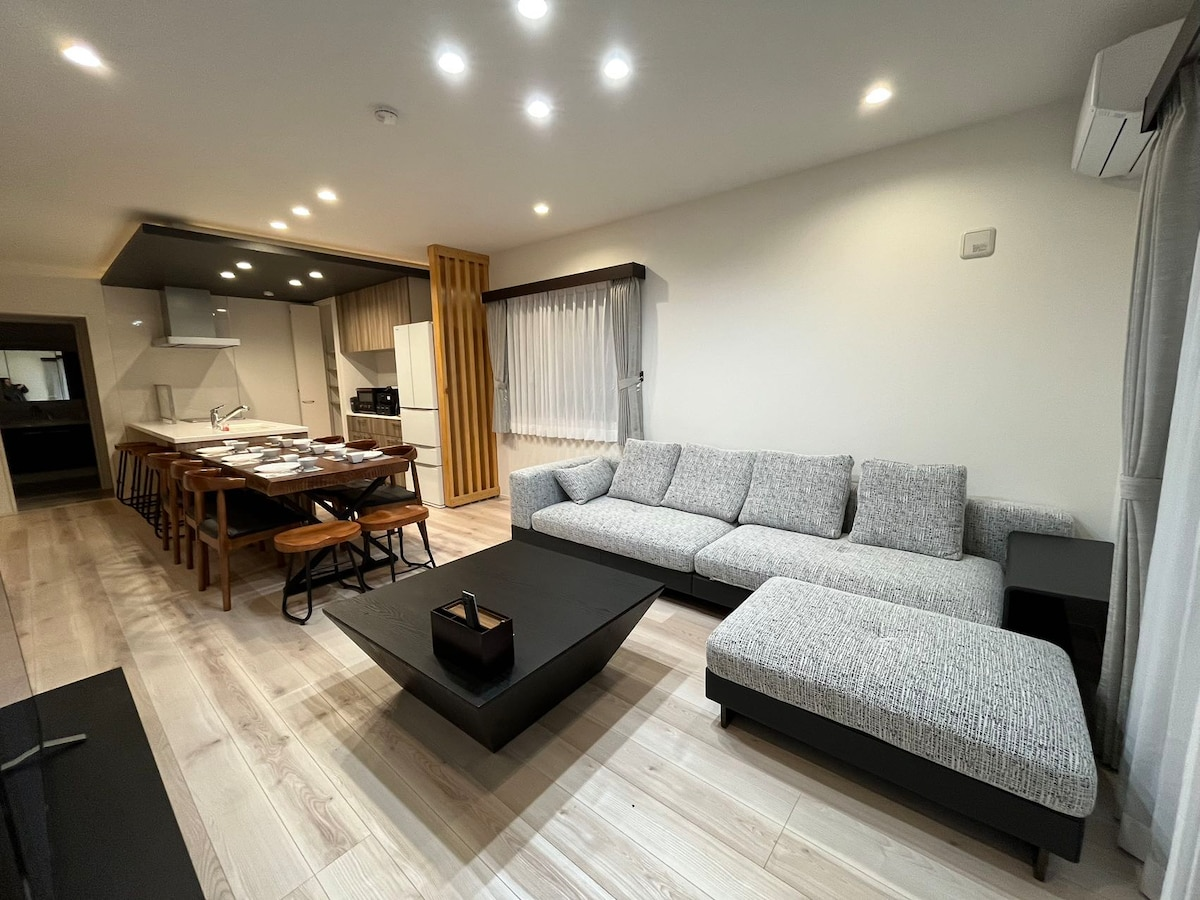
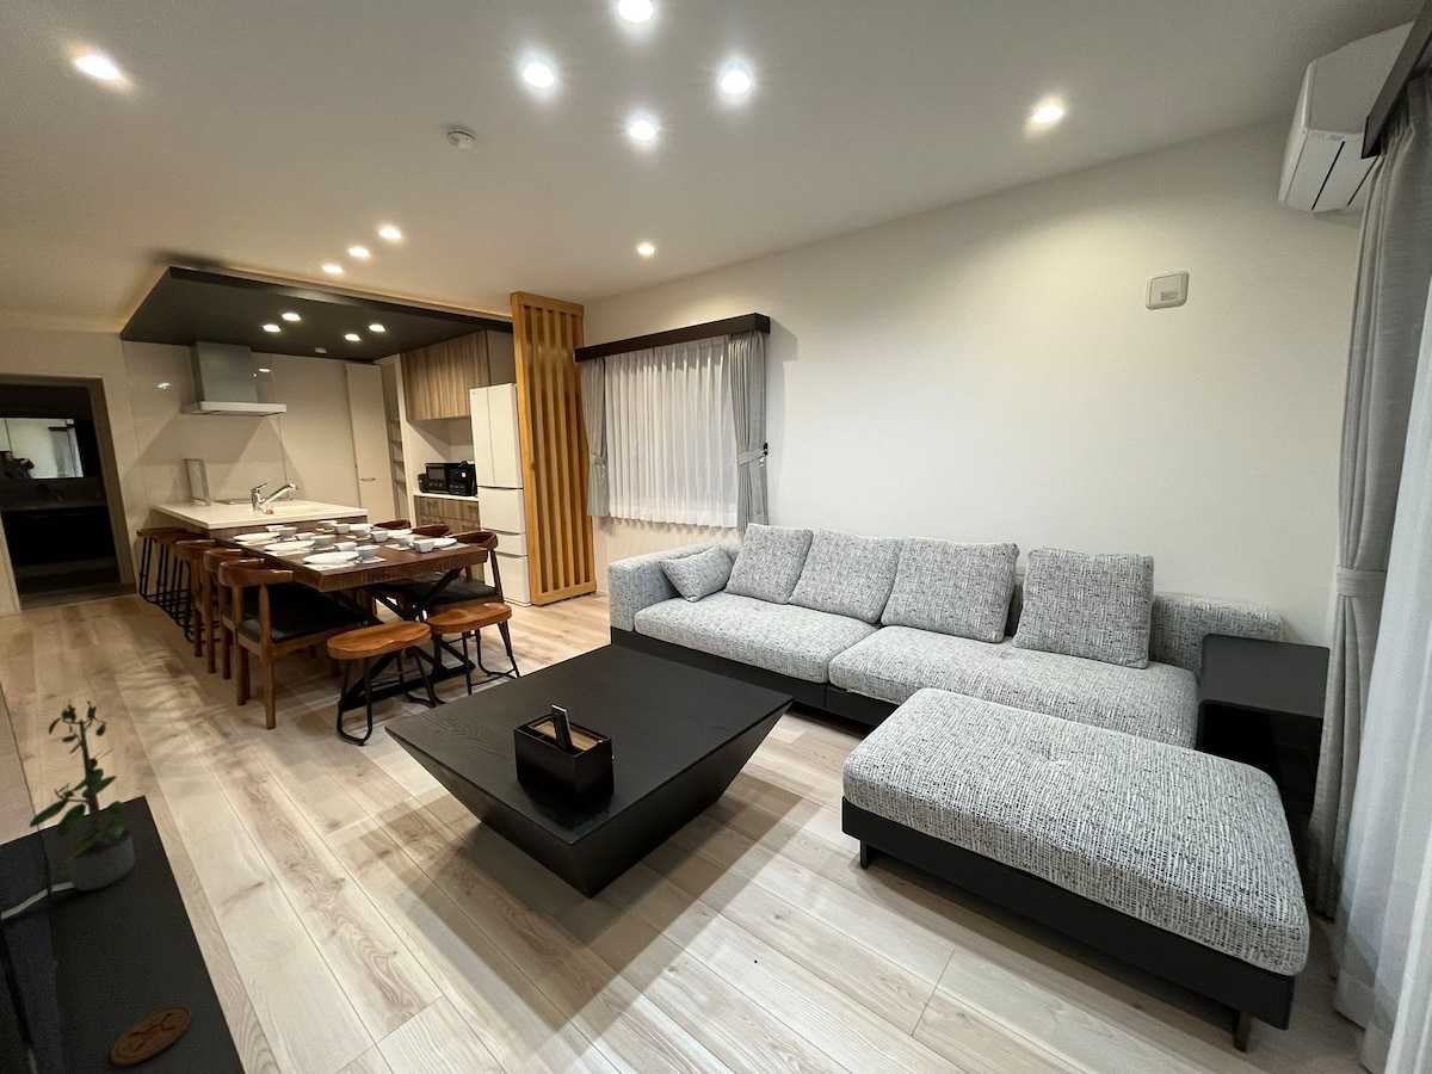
+ potted plant [29,698,137,891]
+ coaster [110,1005,193,1066]
